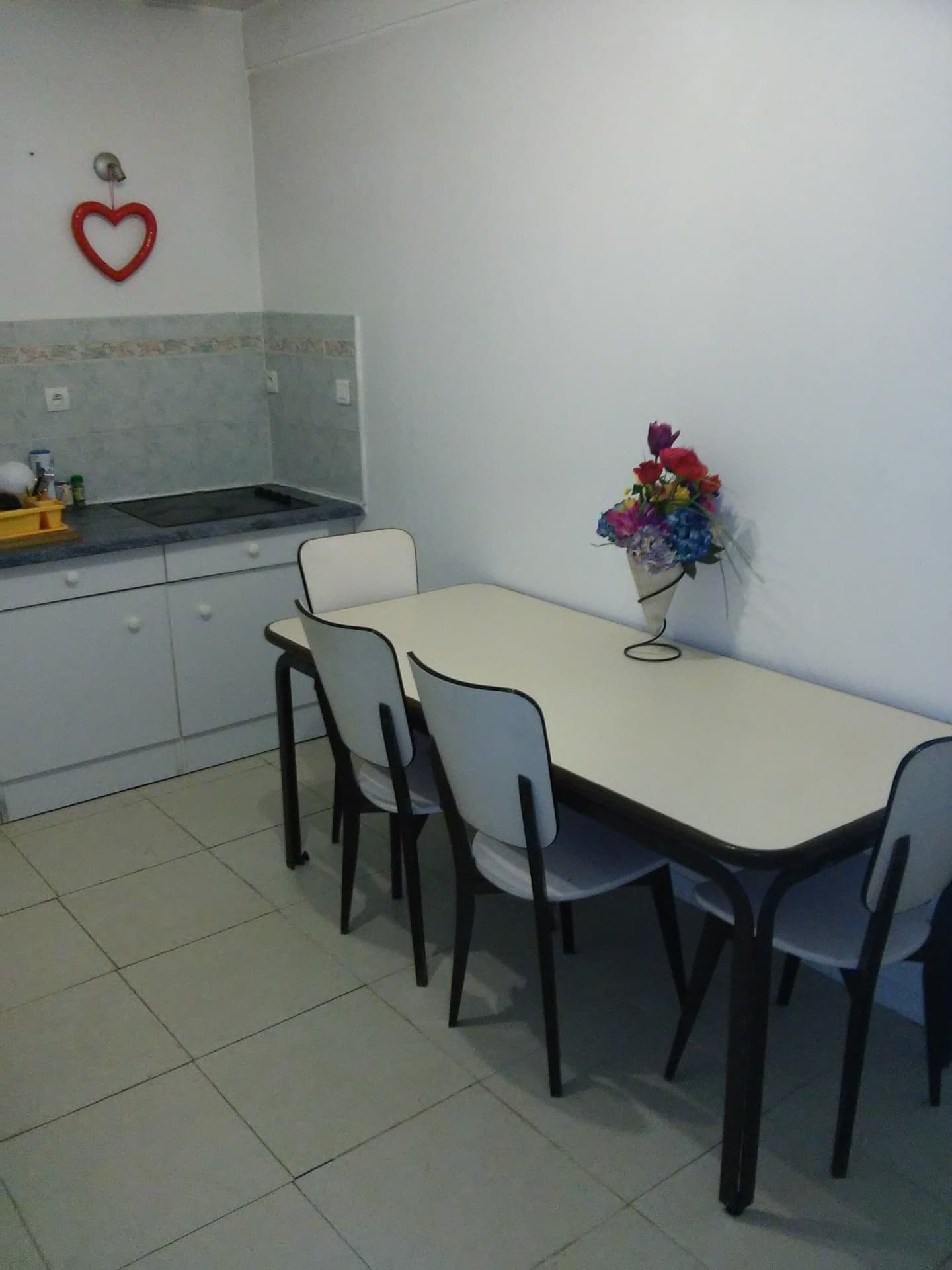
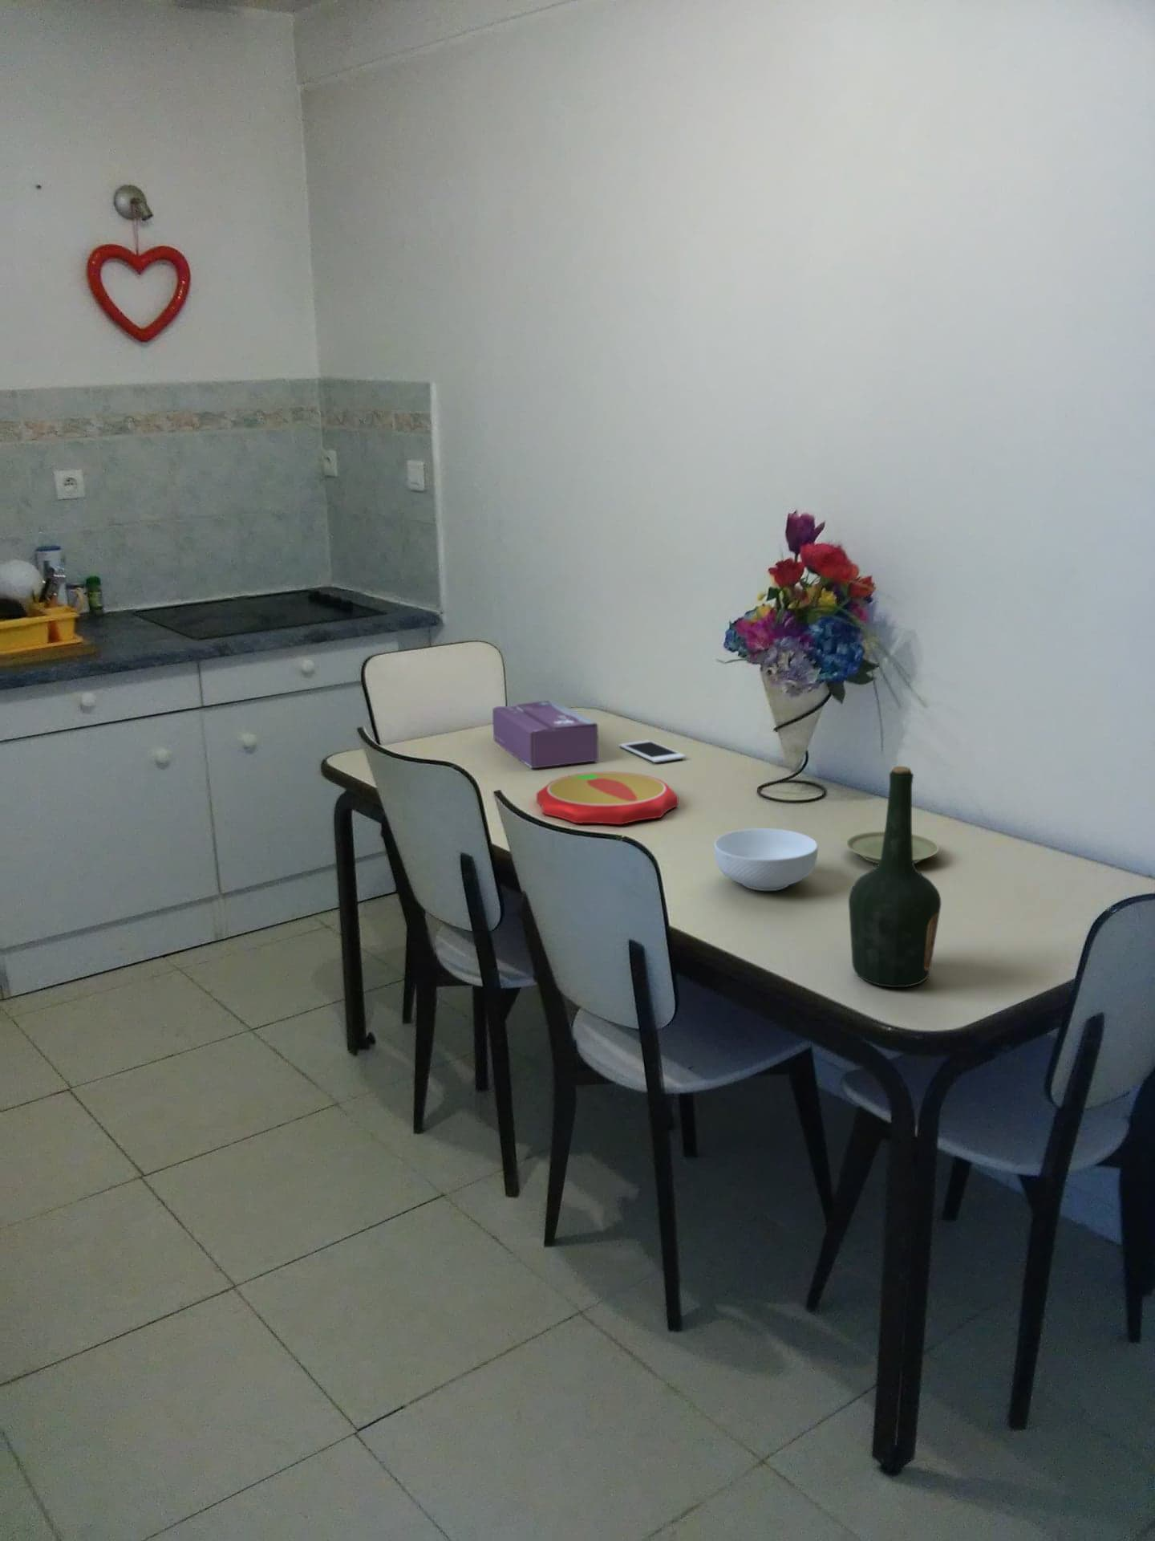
+ tissue box [491,699,599,769]
+ plate [536,772,678,825]
+ cell phone [619,739,685,763]
+ bottle [848,766,941,988]
+ cereal bowl [713,828,819,892]
+ plate [846,831,940,864]
